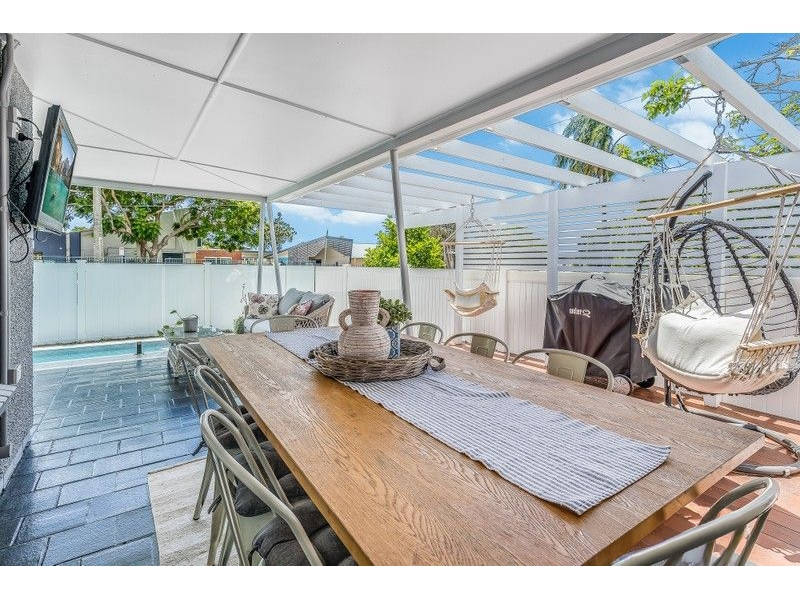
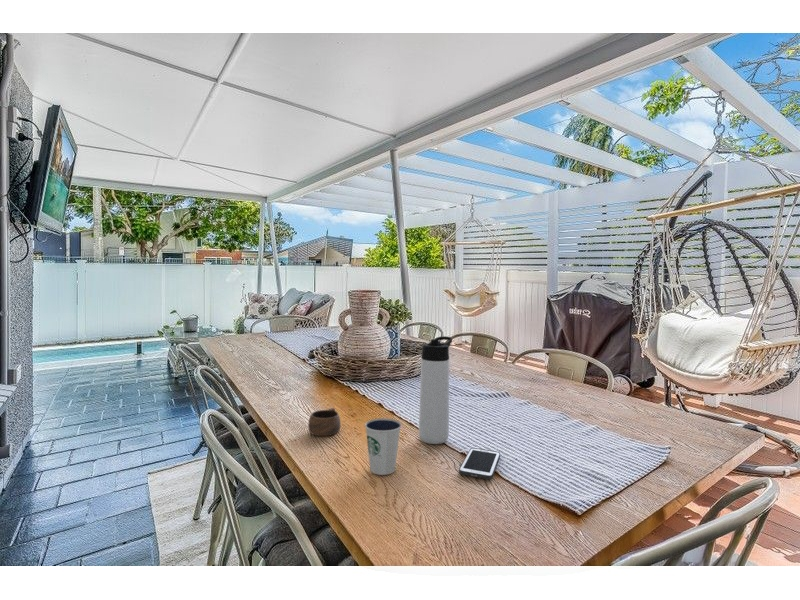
+ cell phone [458,447,501,480]
+ thermos bottle [418,335,453,445]
+ cup [307,407,341,437]
+ dixie cup [364,417,402,476]
